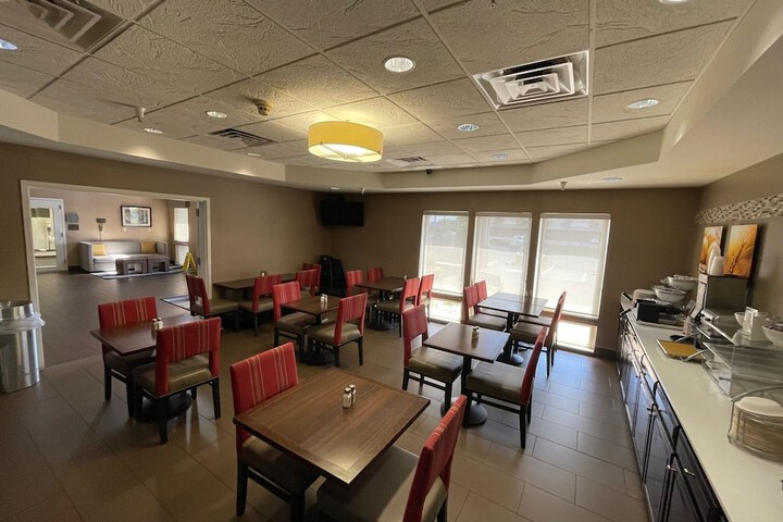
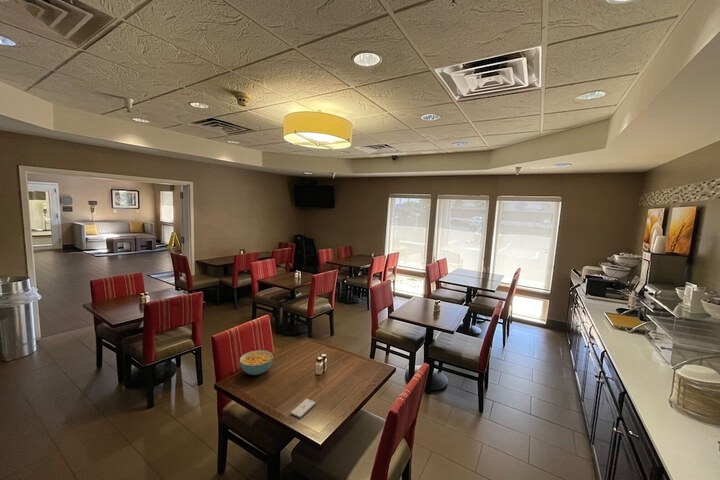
+ cereal bowl [239,349,274,376]
+ smartphone [290,398,317,419]
